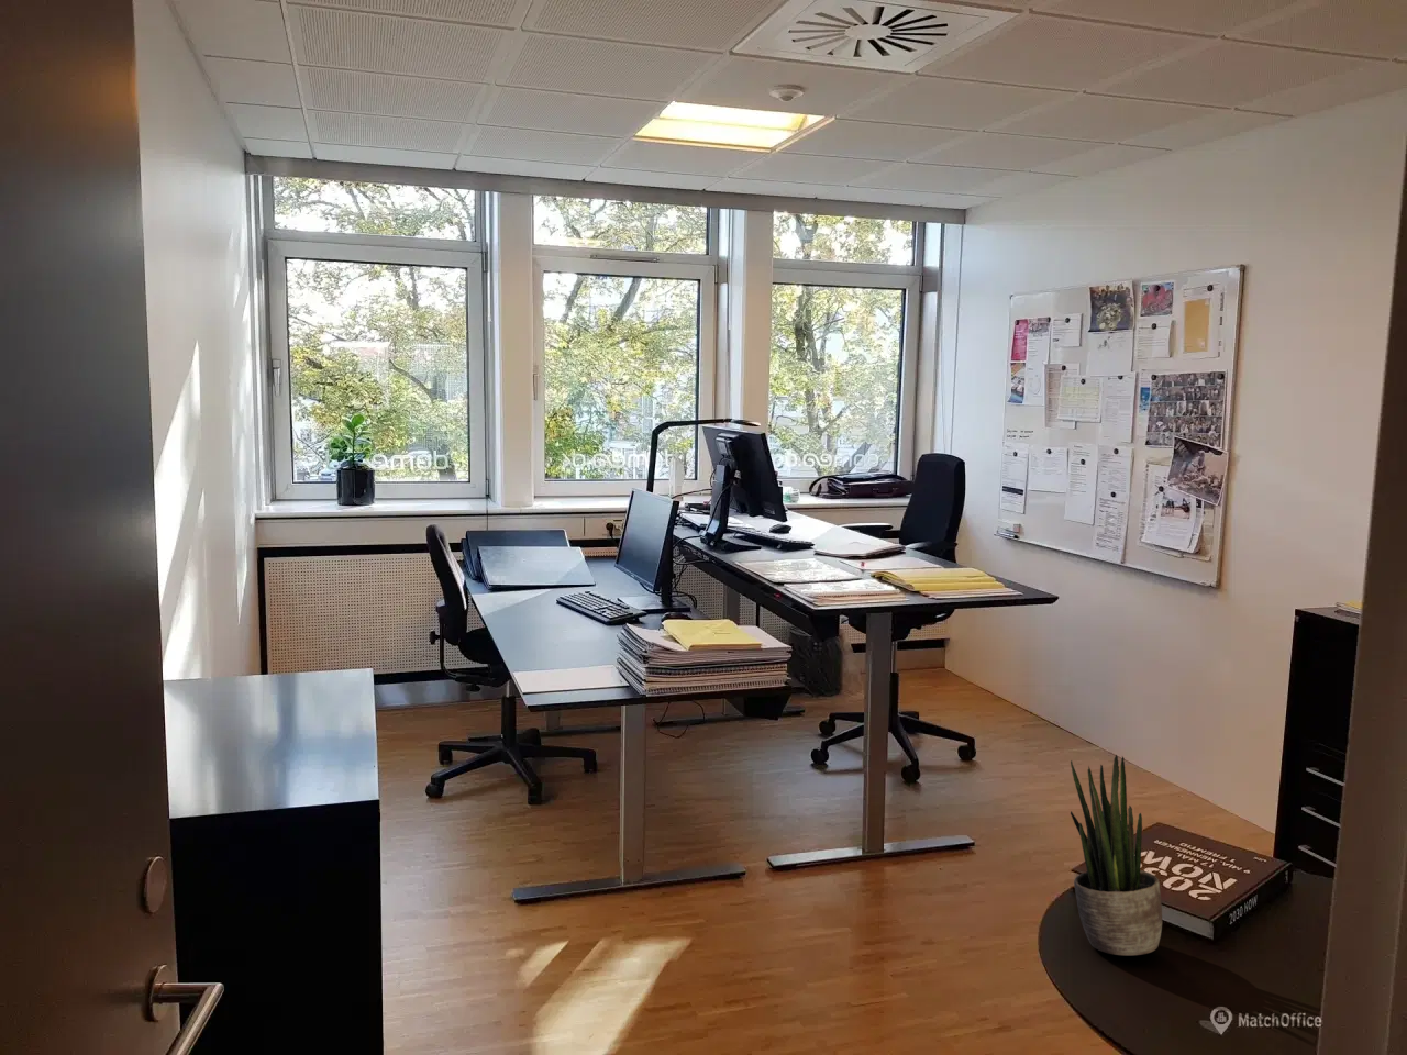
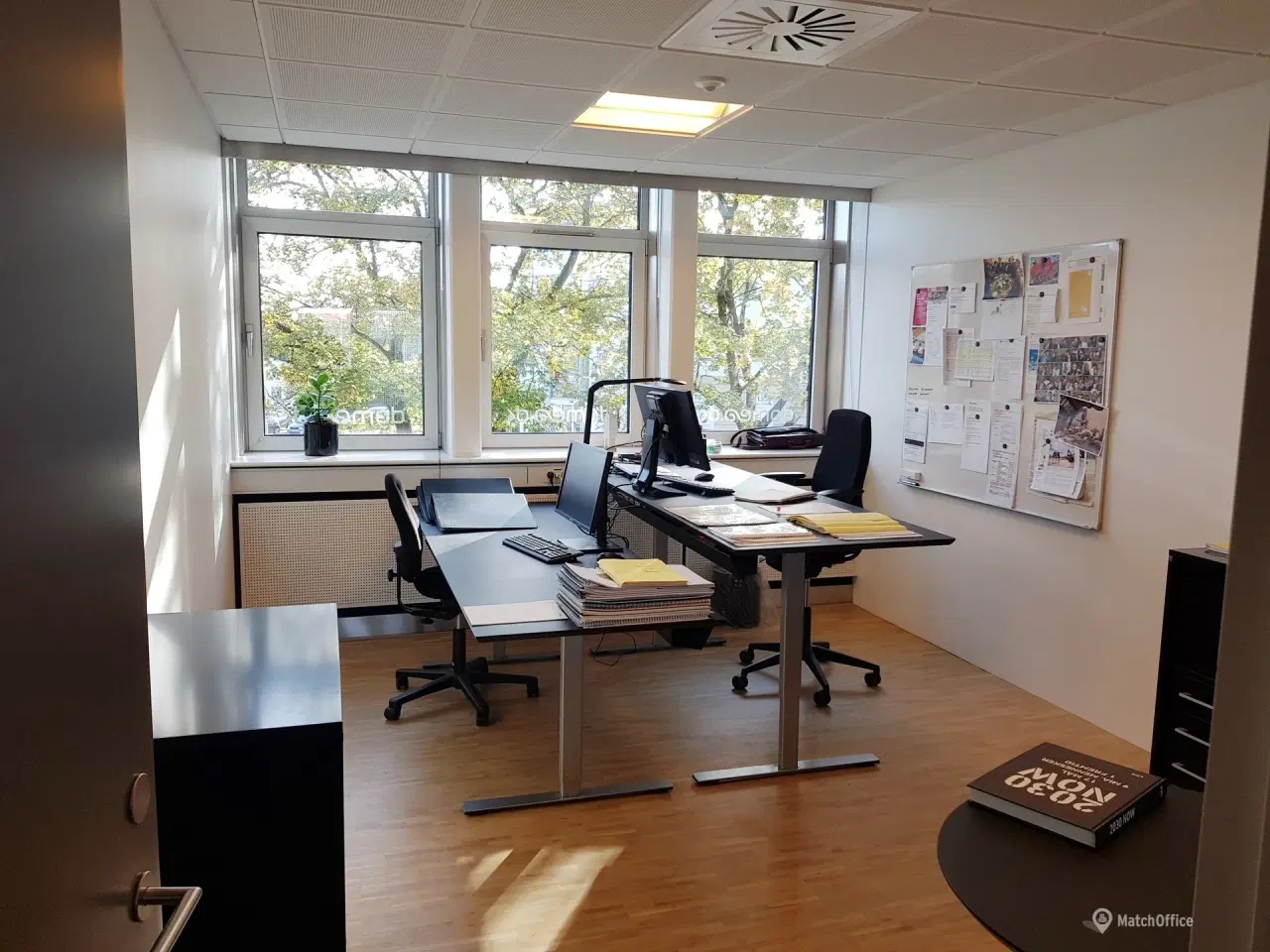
- potted plant [1069,754,1163,956]
